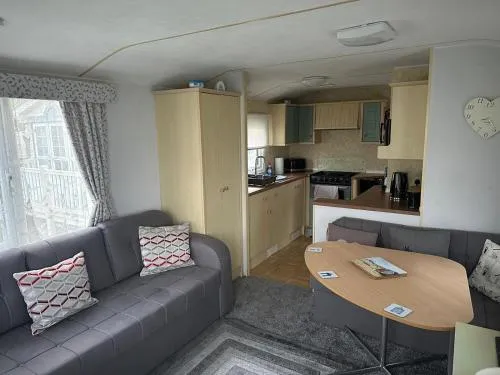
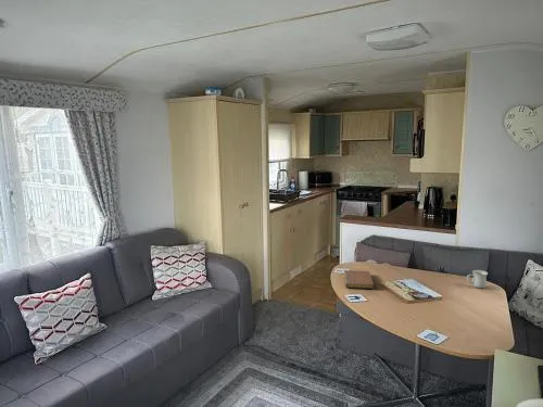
+ mug [466,269,489,289]
+ notebook [343,269,375,290]
